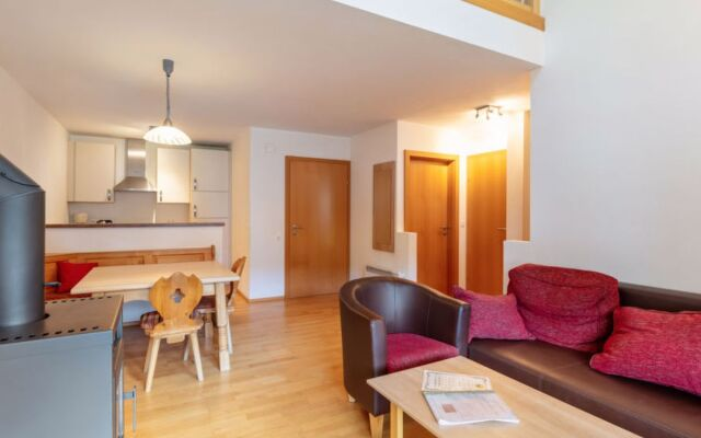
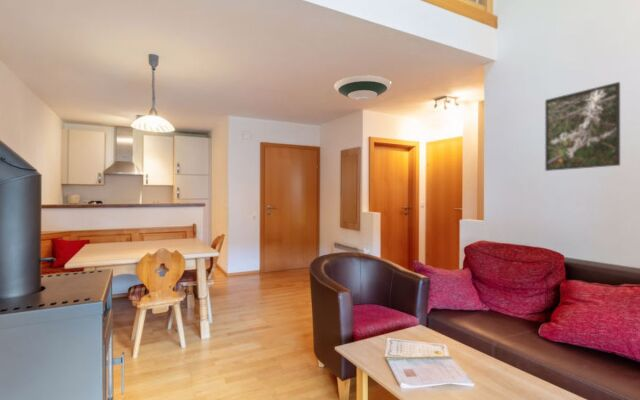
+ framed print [544,81,621,172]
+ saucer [333,74,393,102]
